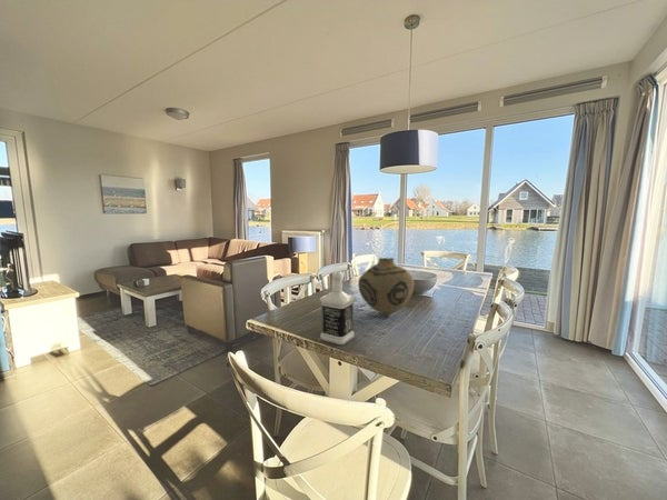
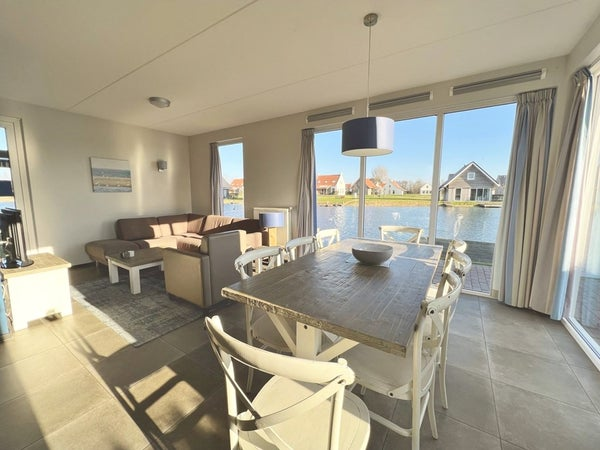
- vase [357,257,415,317]
- bottle [319,271,355,346]
